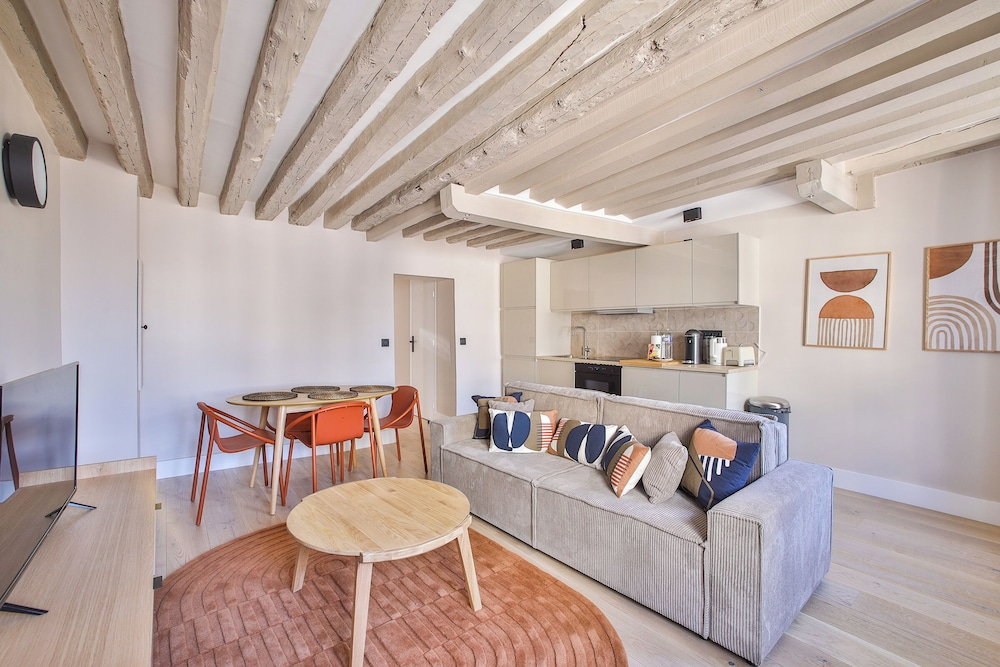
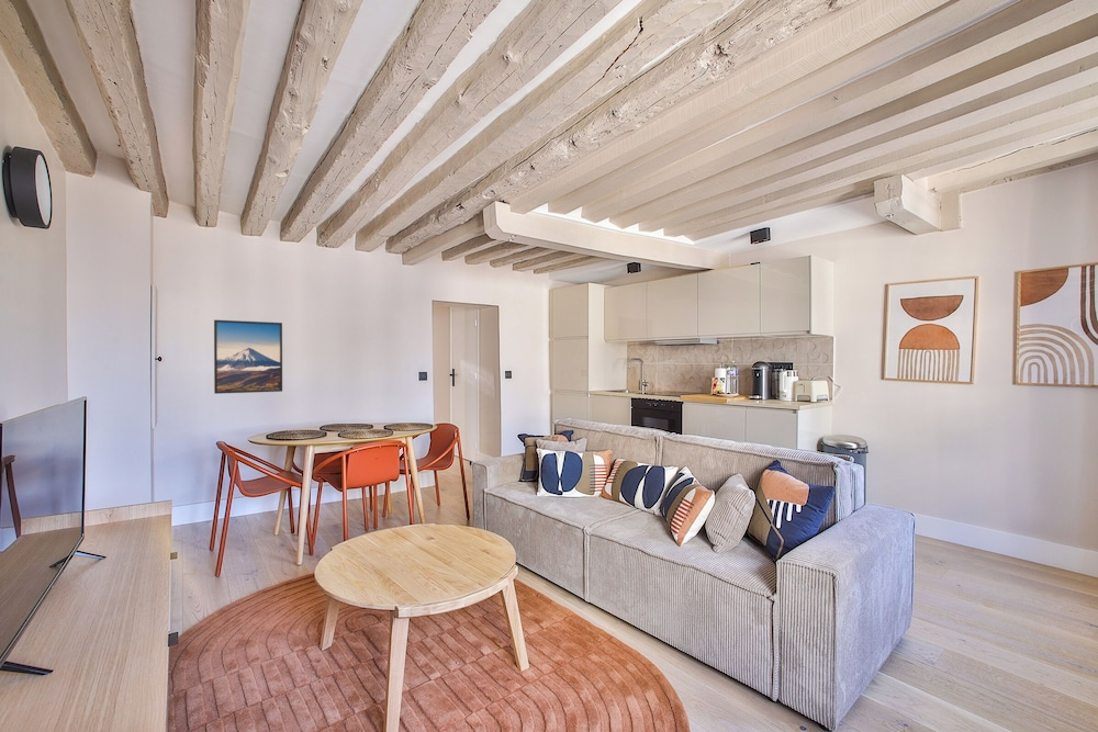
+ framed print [213,319,283,395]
